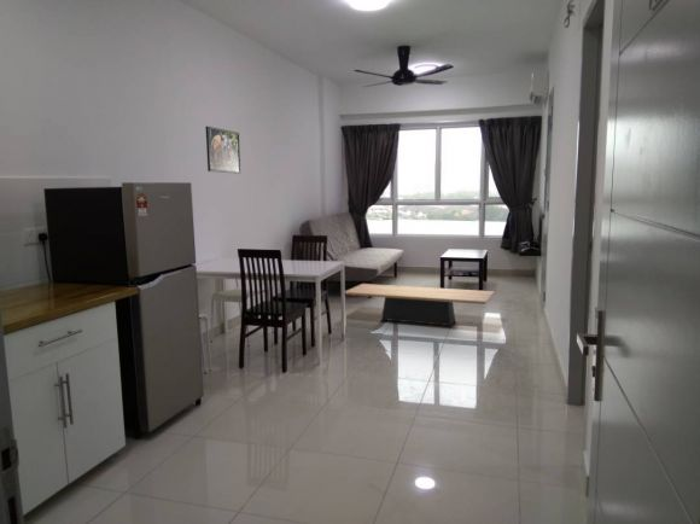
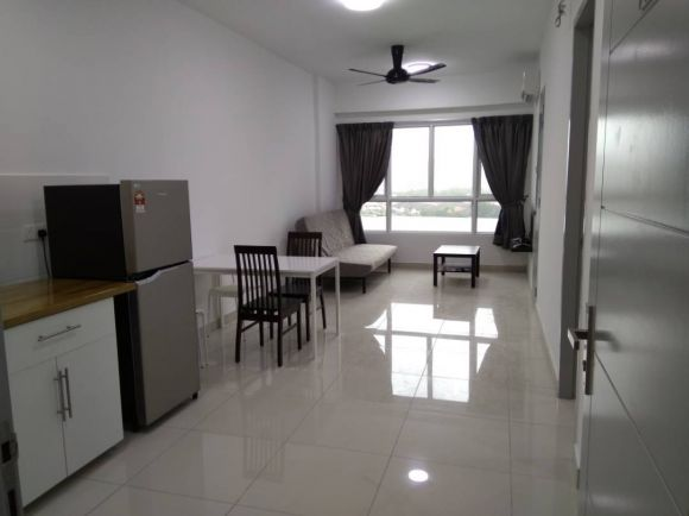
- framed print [204,126,243,175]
- coffee table [344,283,496,327]
